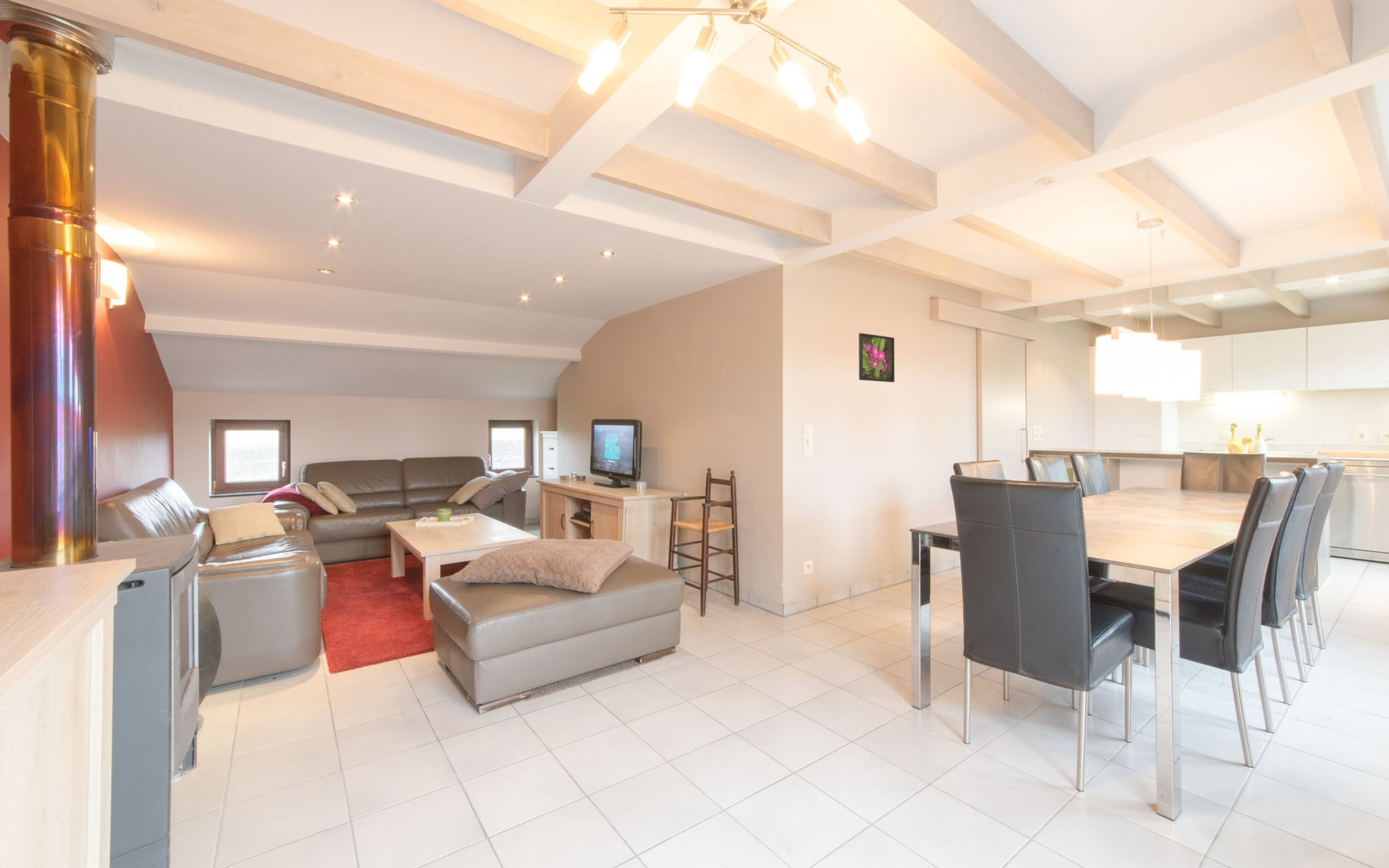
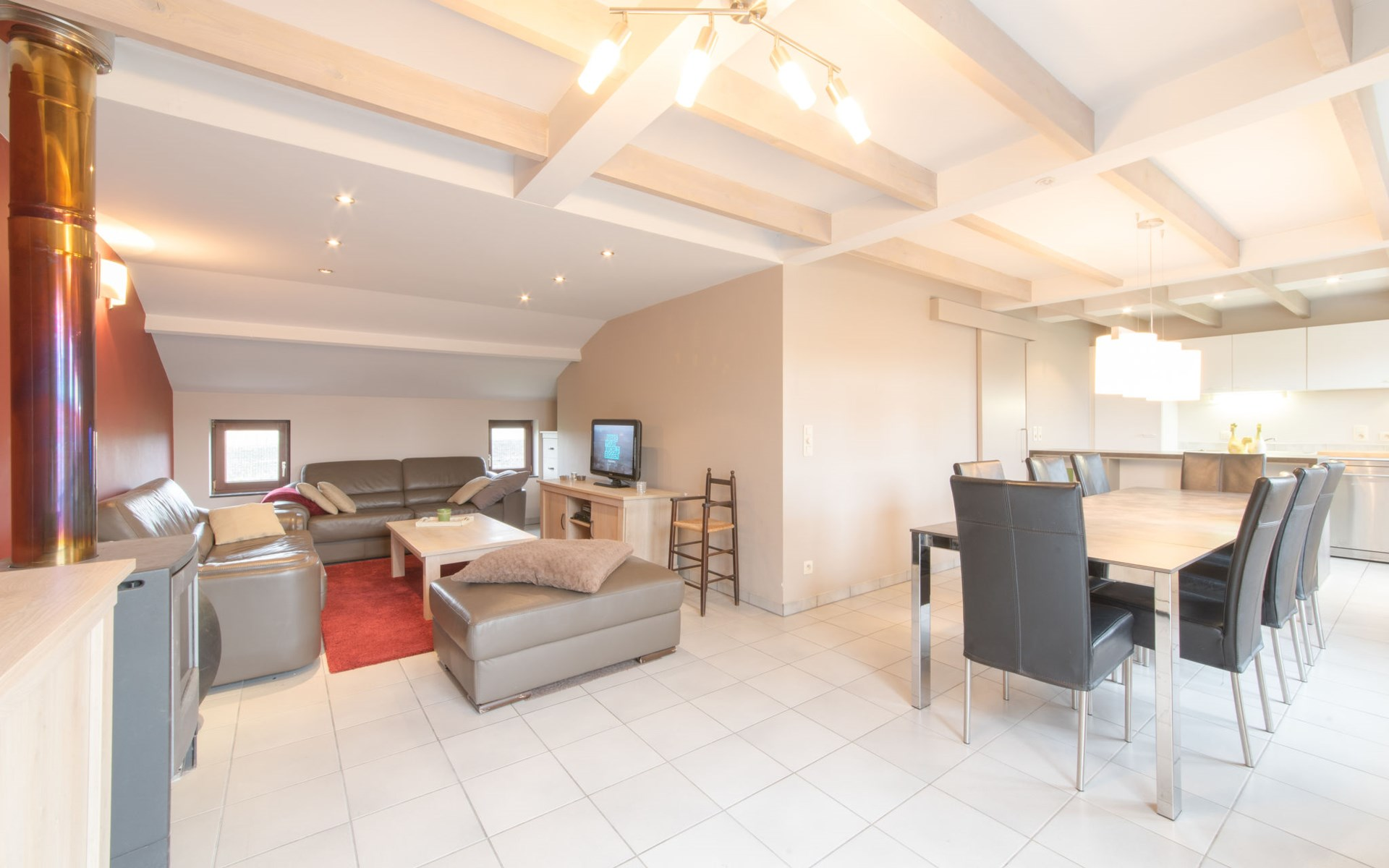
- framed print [858,332,895,383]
